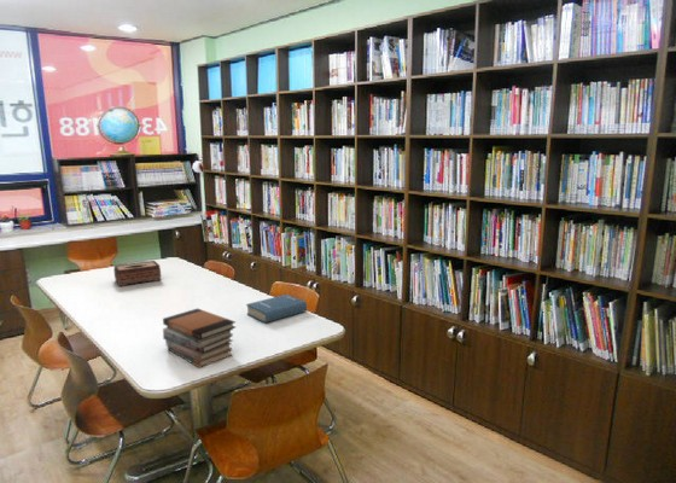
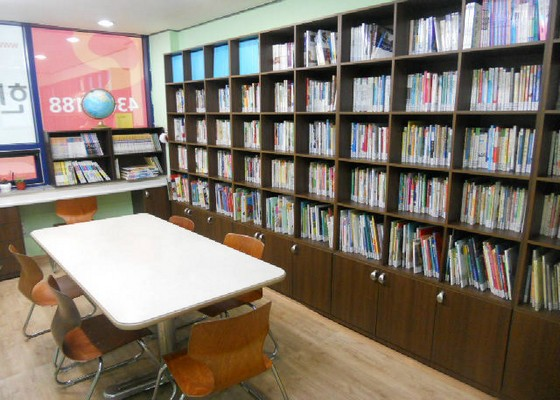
- hardback book [245,293,308,325]
- book stack [162,307,237,368]
- tissue box [112,260,162,287]
